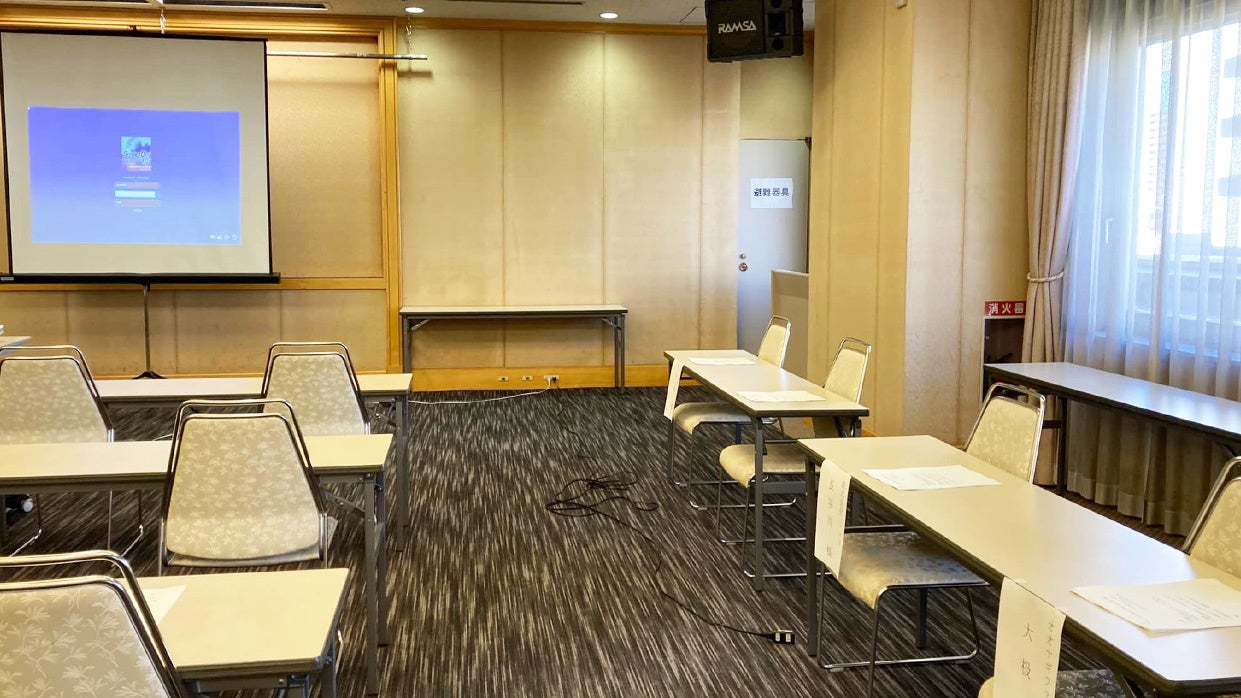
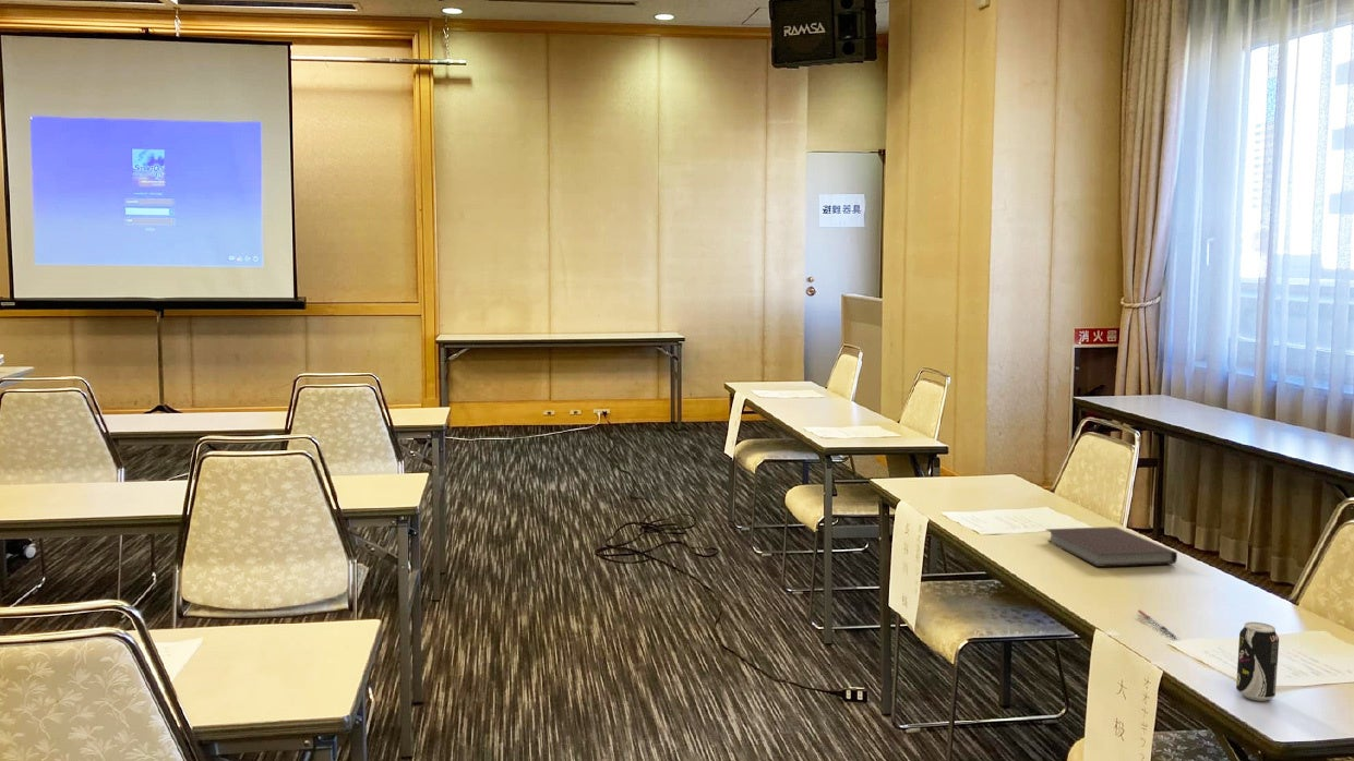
+ beverage can [1235,621,1280,702]
+ notebook [1044,526,1178,568]
+ pen [1137,608,1178,639]
